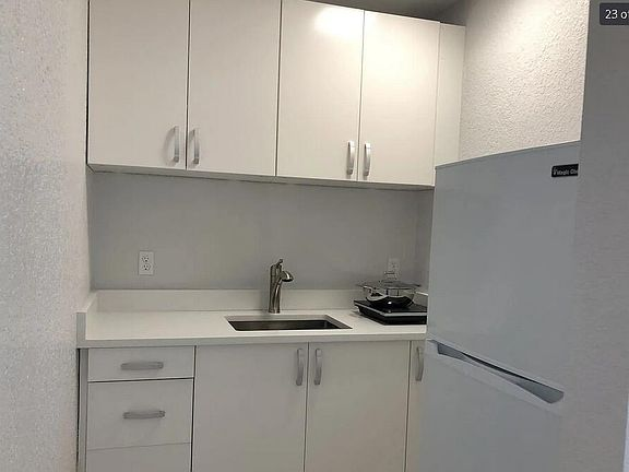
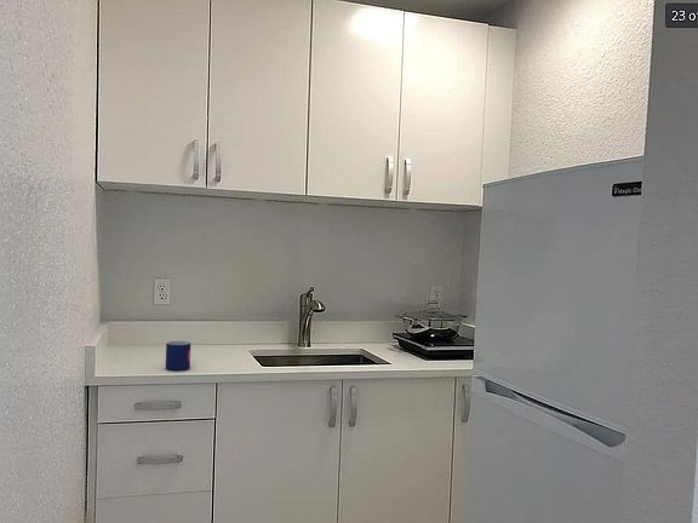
+ mug [165,340,191,372]
